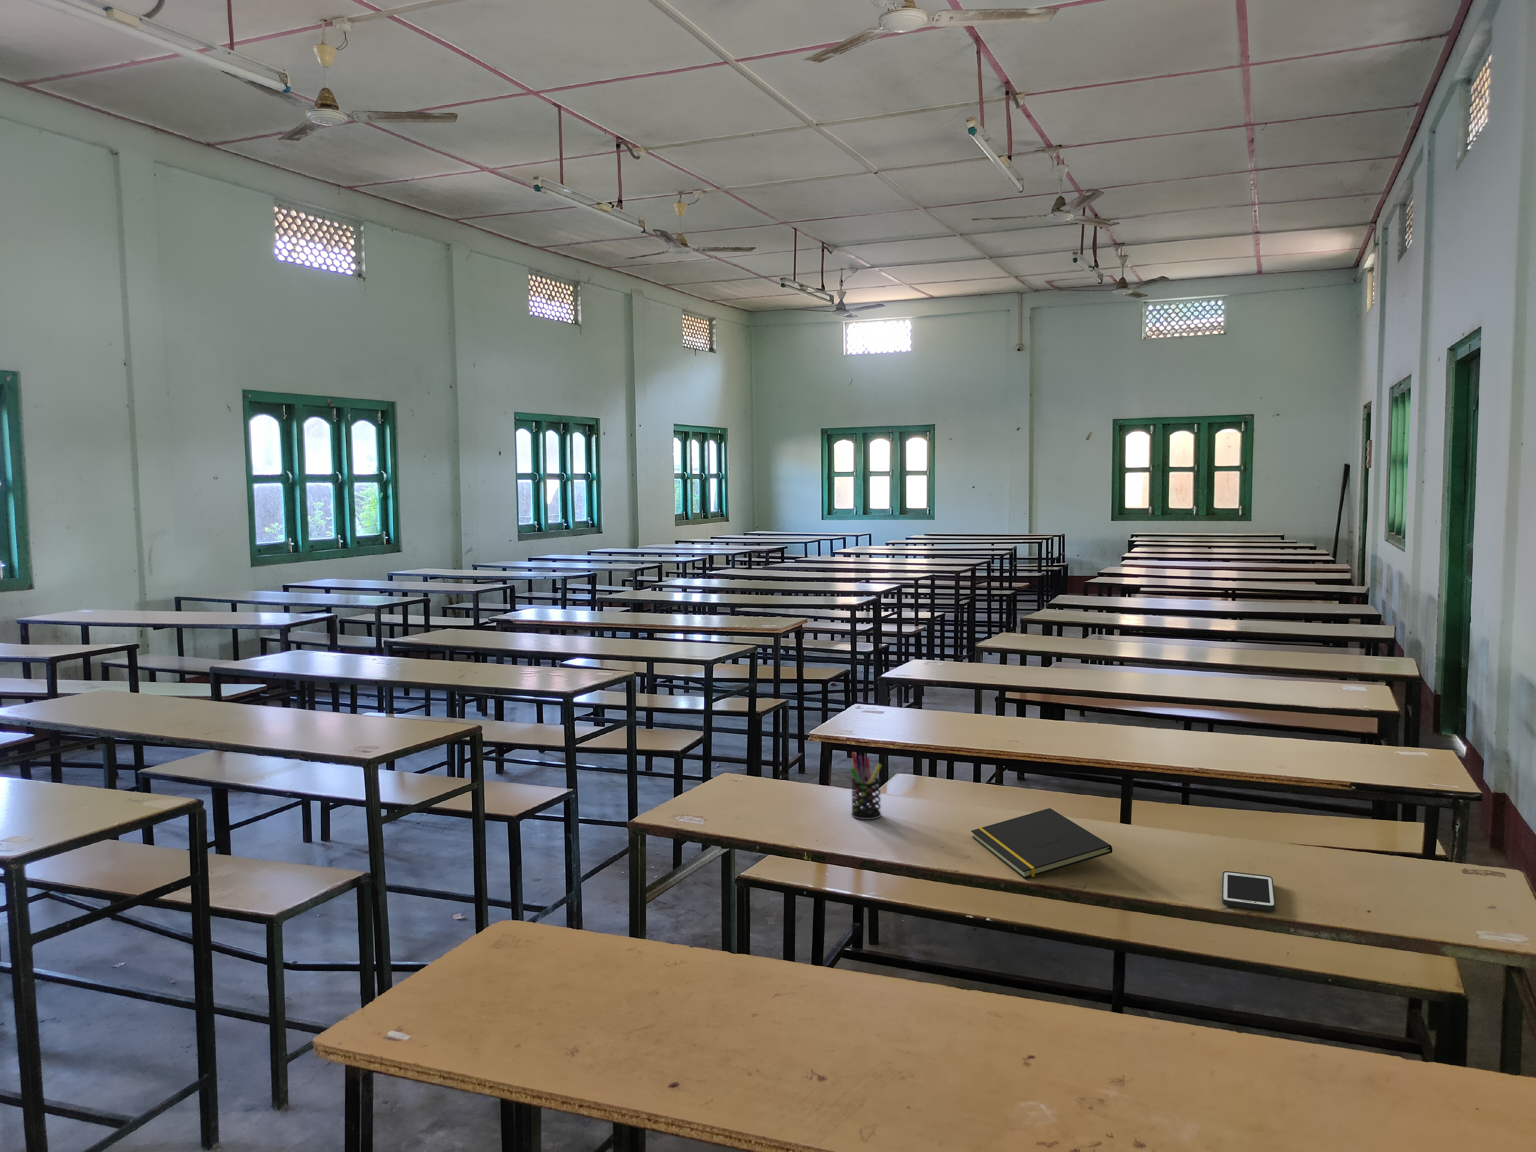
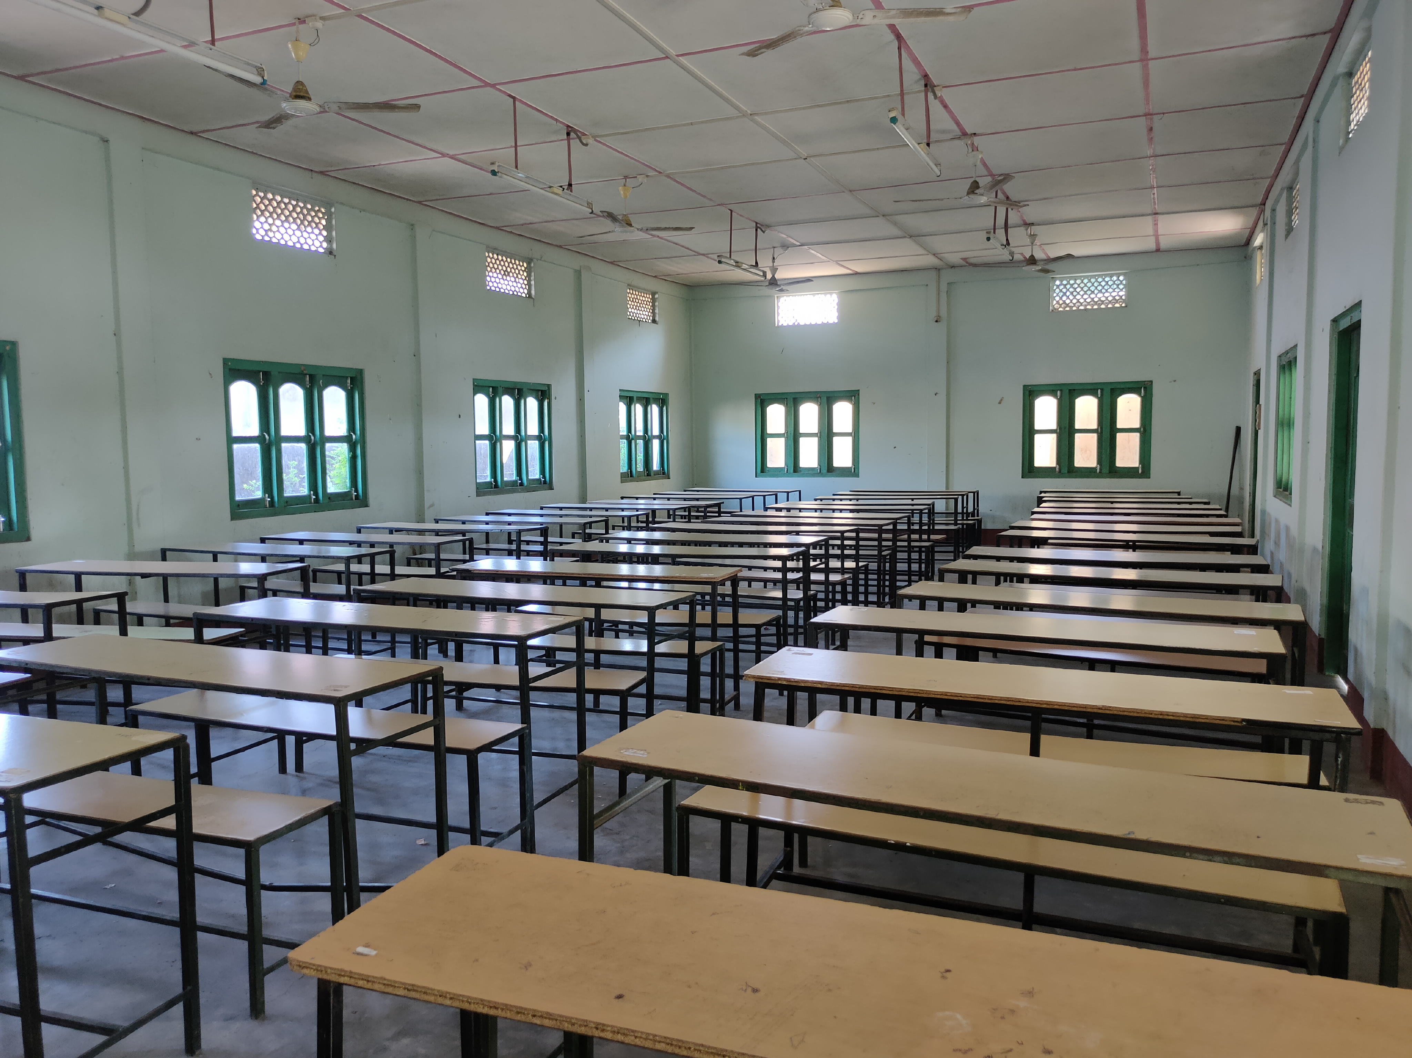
- cell phone [1222,871,1276,911]
- pen holder [849,751,882,819]
- notepad [971,808,1113,879]
